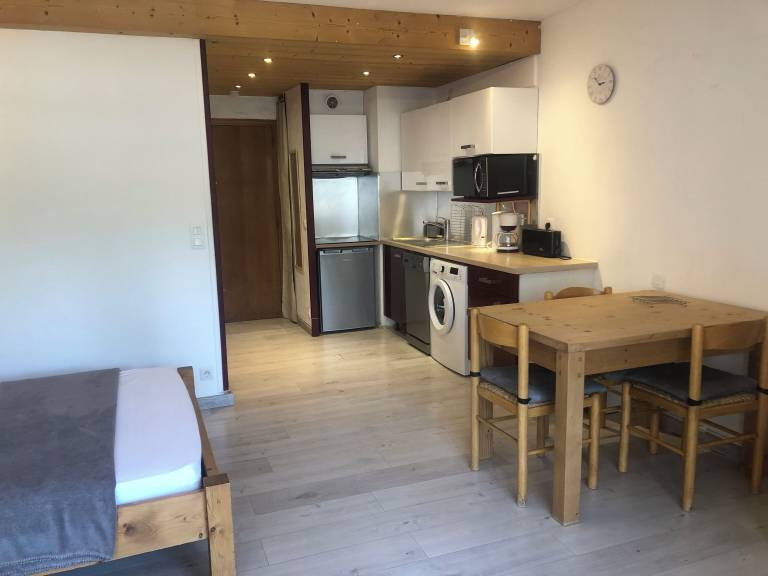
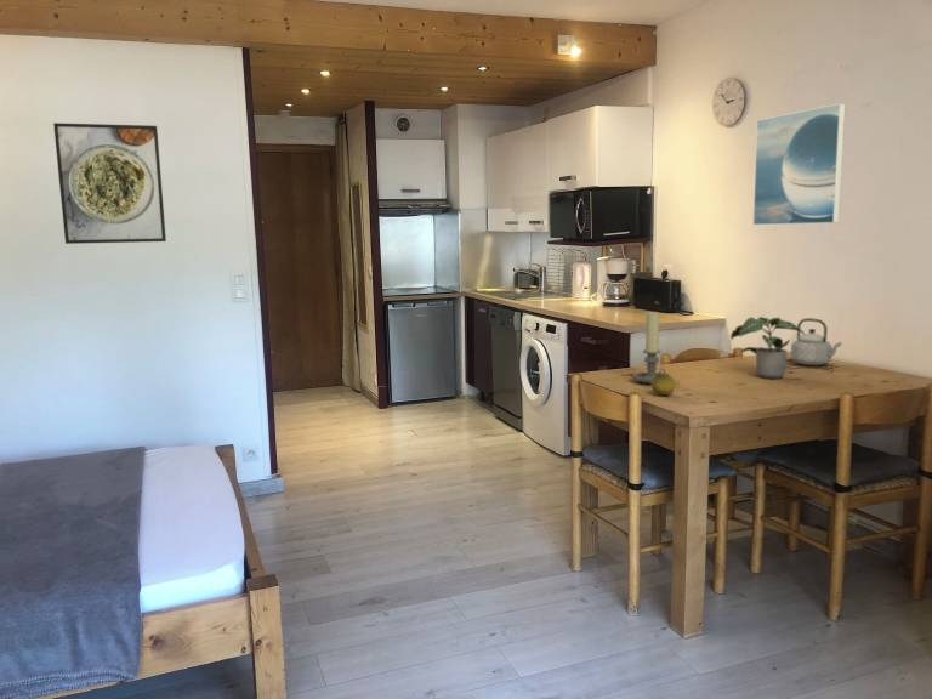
+ fruit [650,373,677,397]
+ potted plant [729,316,806,380]
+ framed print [52,121,167,245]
+ teapot [790,317,843,366]
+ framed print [751,102,847,226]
+ candle holder [631,311,670,386]
